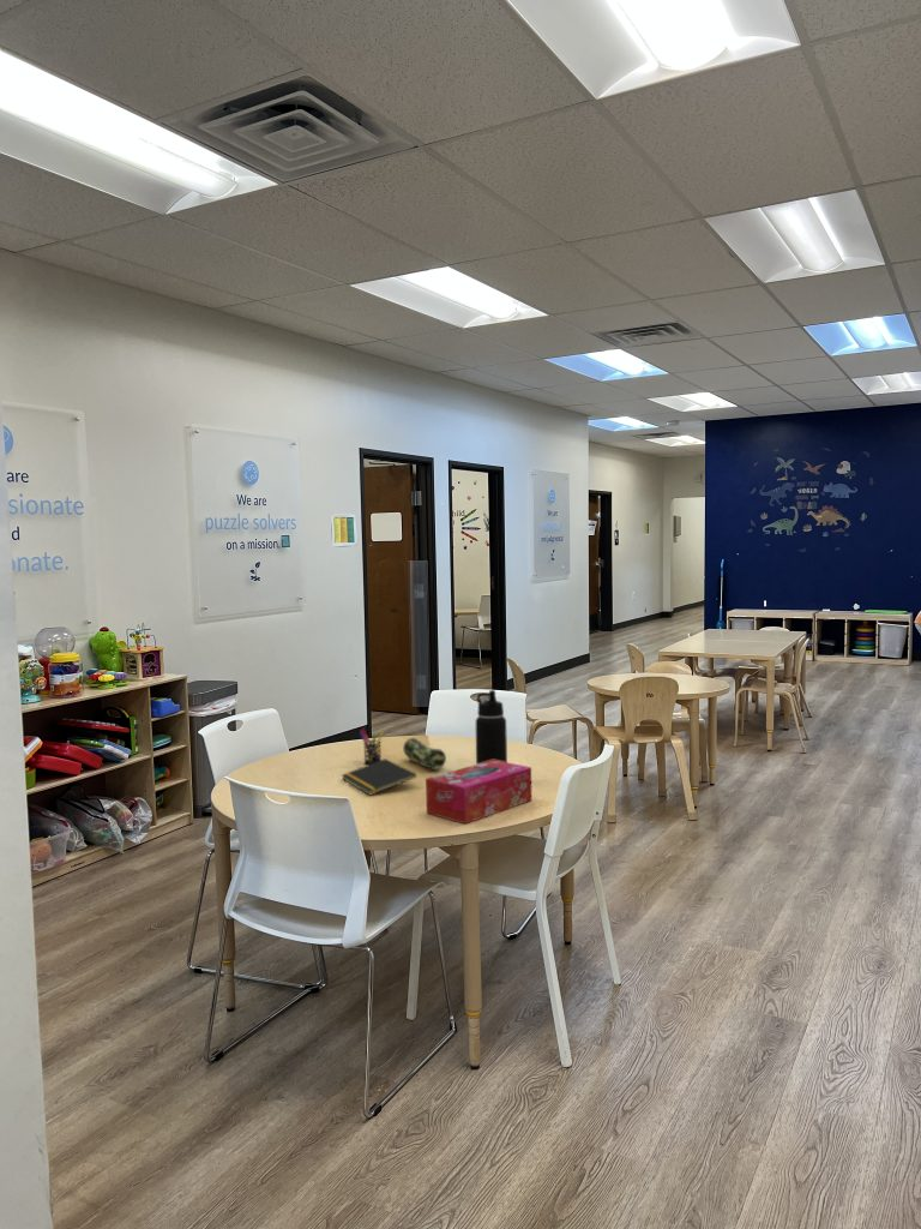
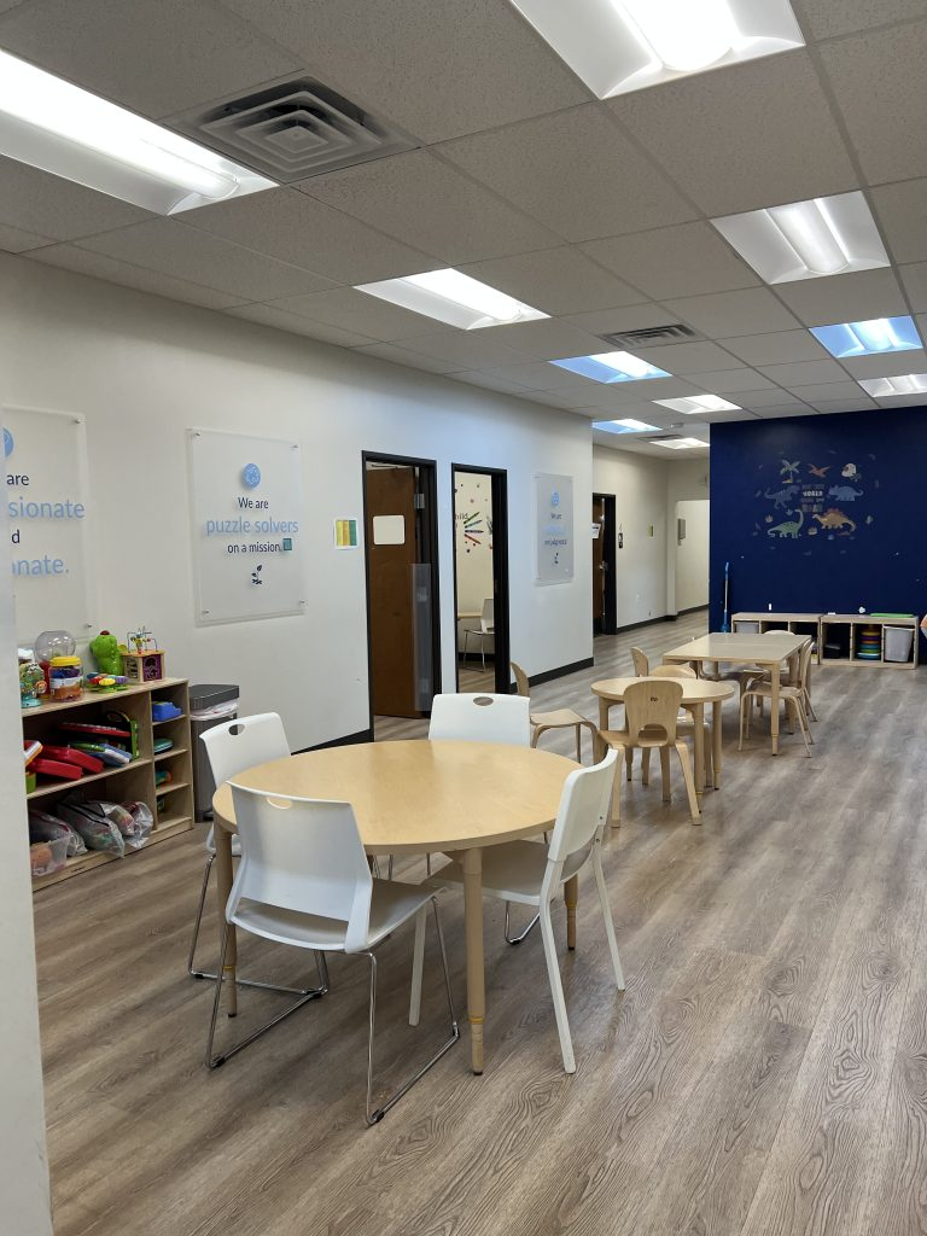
- pencil case [402,737,447,771]
- water bottle [475,689,508,765]
- notepad [341,757,417,797]
- tissue box [425,760,532,825]
- pen holder [357,727,385,766]
